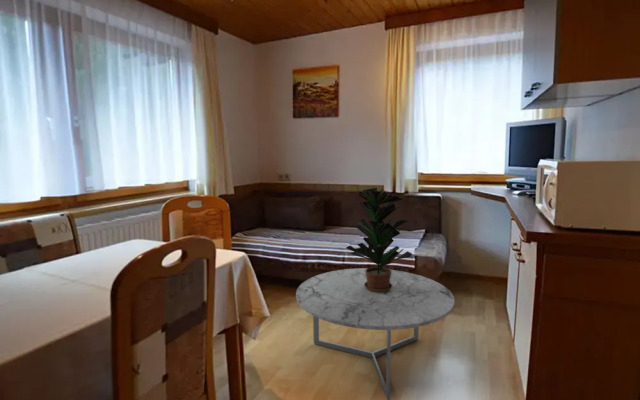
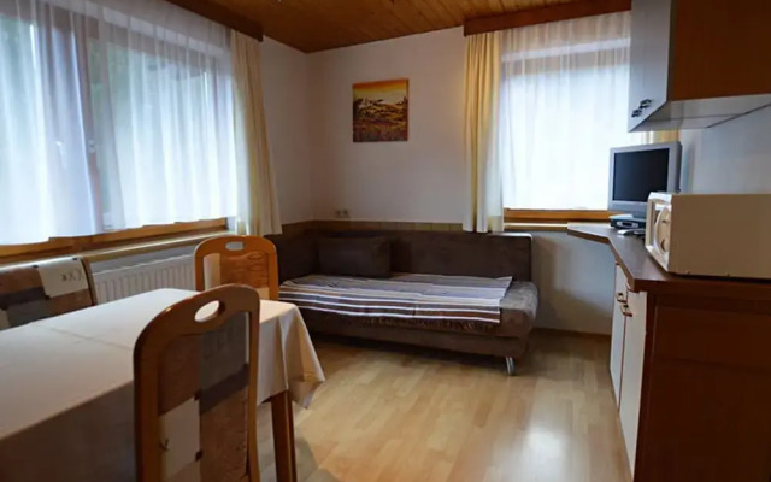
- coffee table [295,267,456,400]
- potted plant [345,187,413,293]
